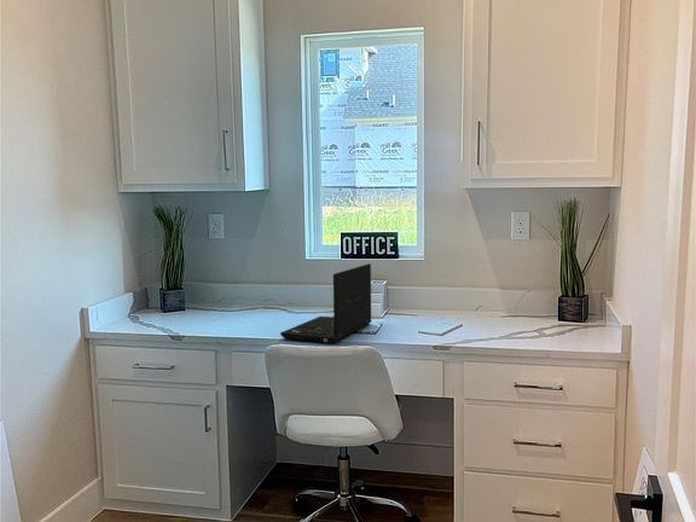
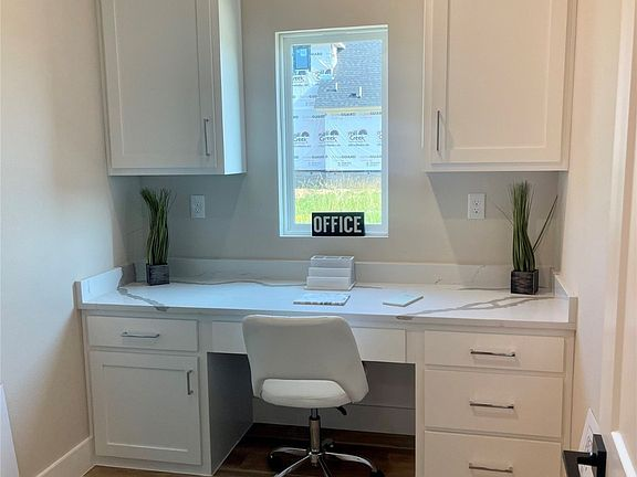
- laptop [279,262,372,344]
